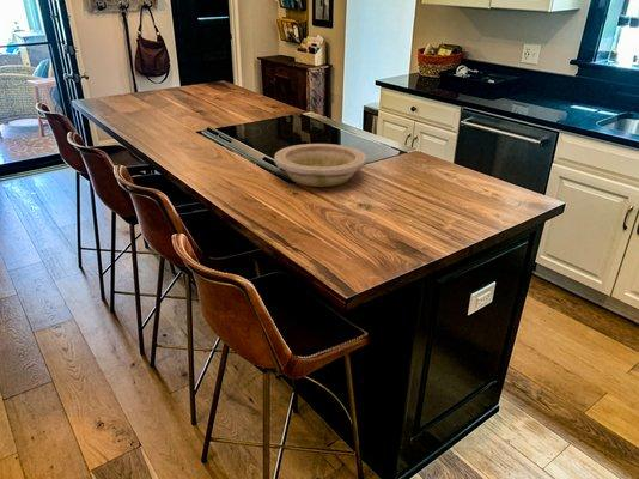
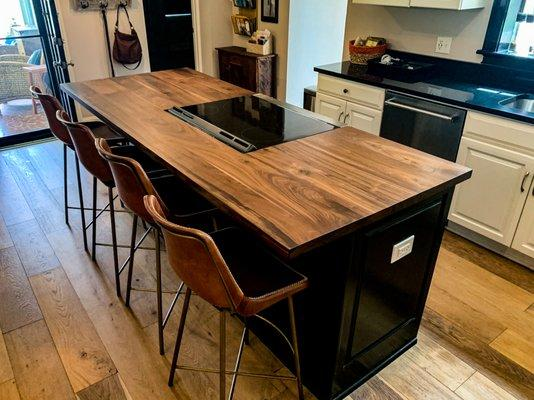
- bowl [273,143,367,188]
